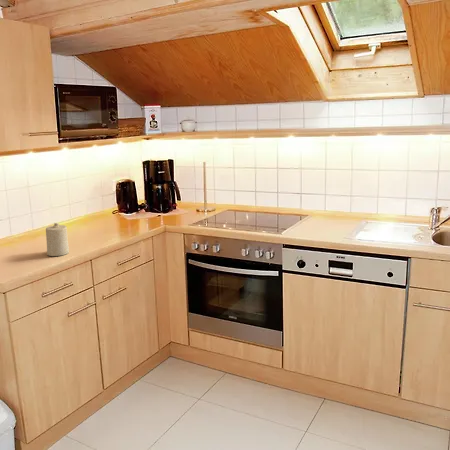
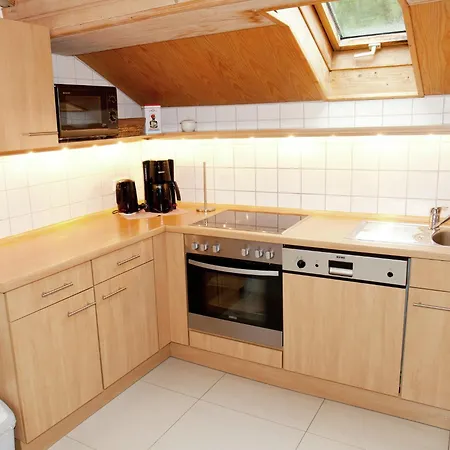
- candle [45,222,70,257]
